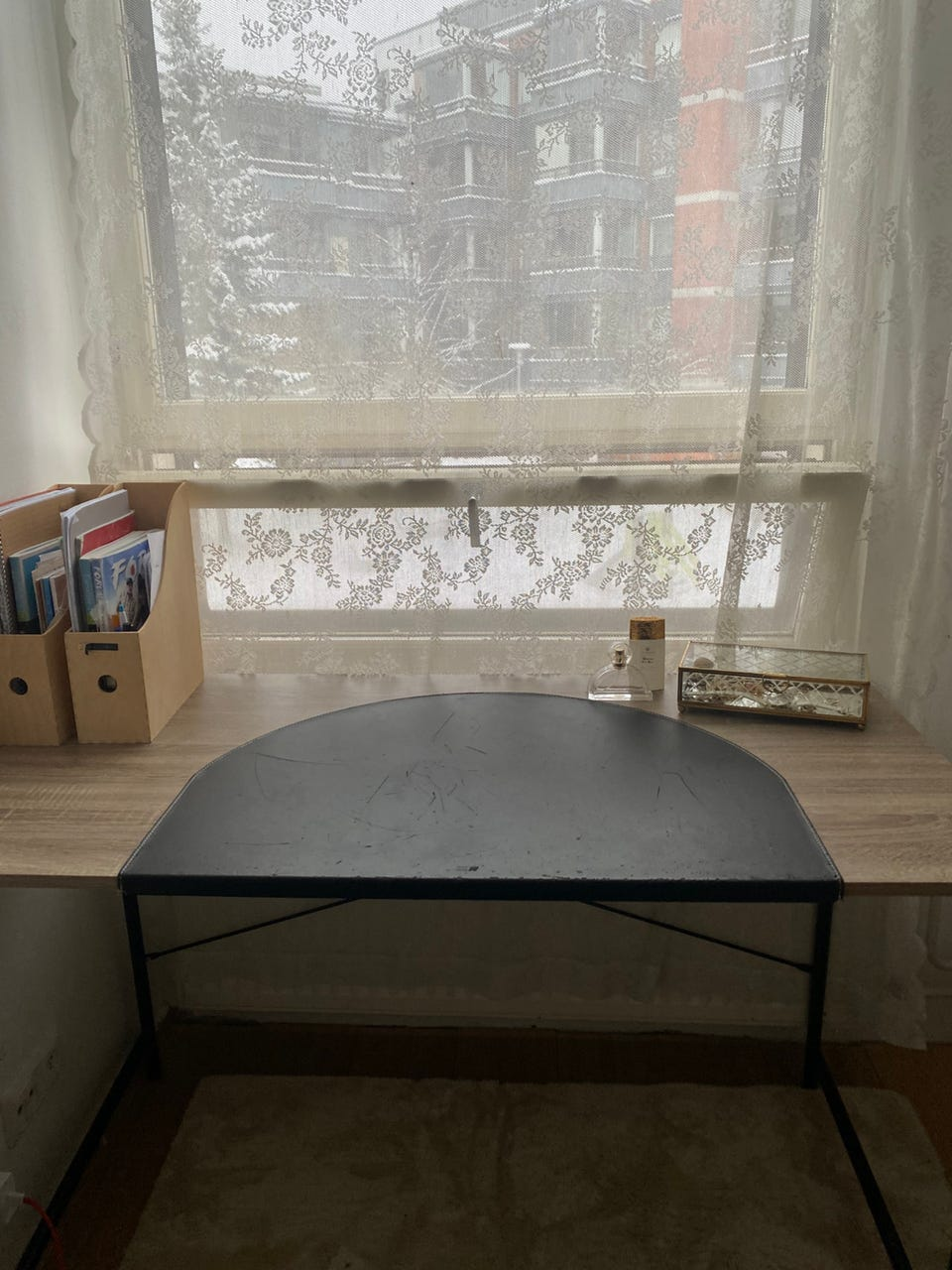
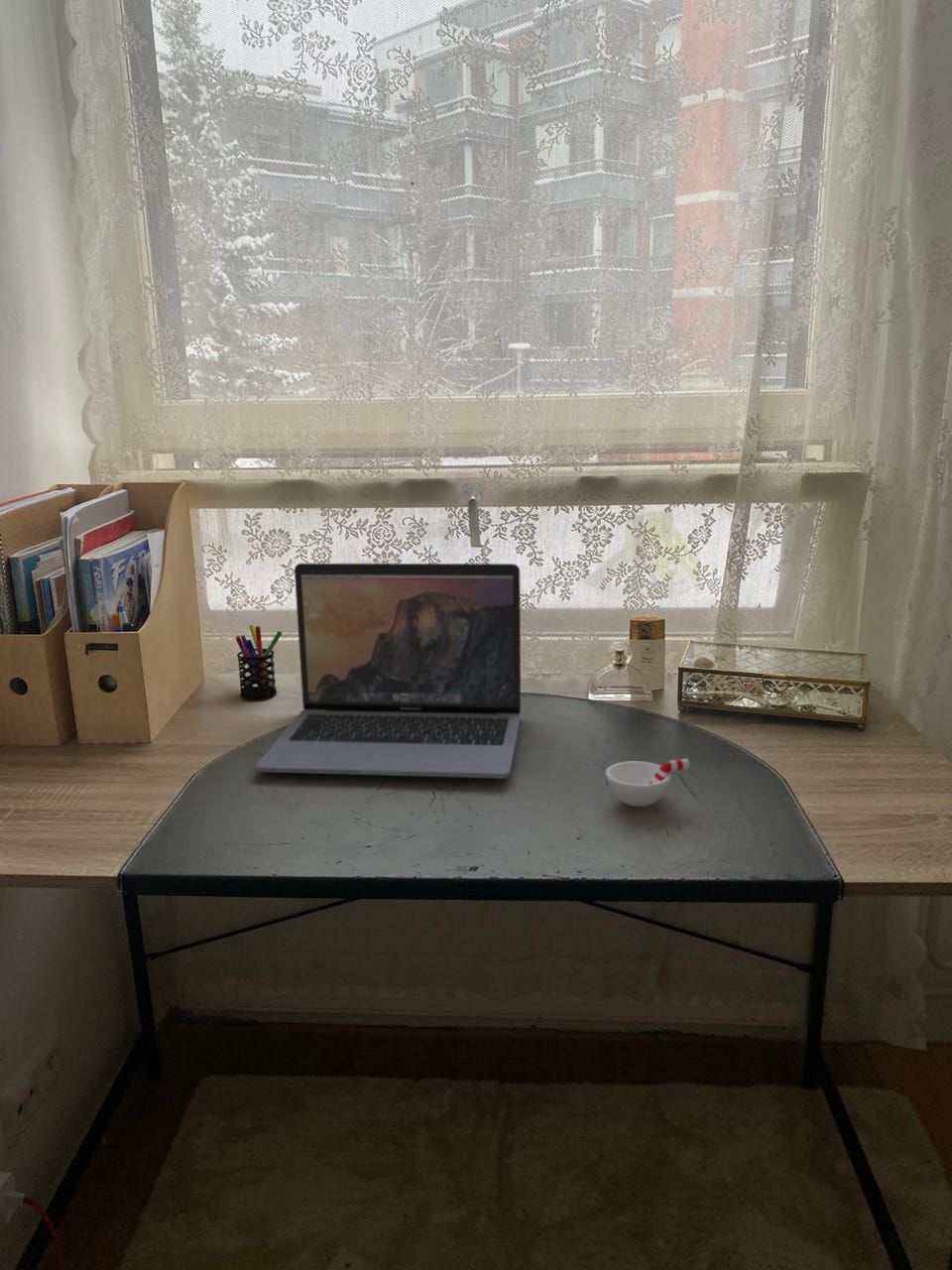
+ cup [604,758,690,808]
+ pen holder [235,624,283,700]
+ laptop [255,563,522,779]
